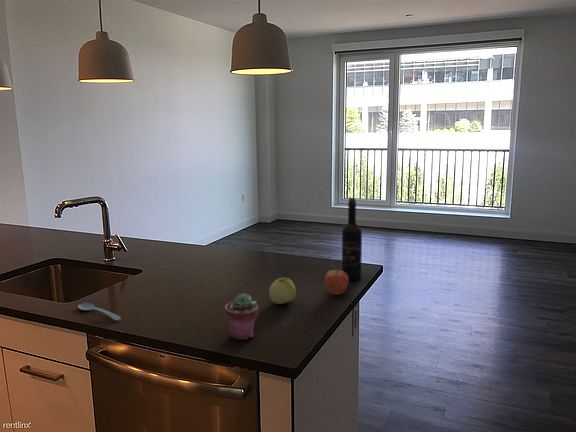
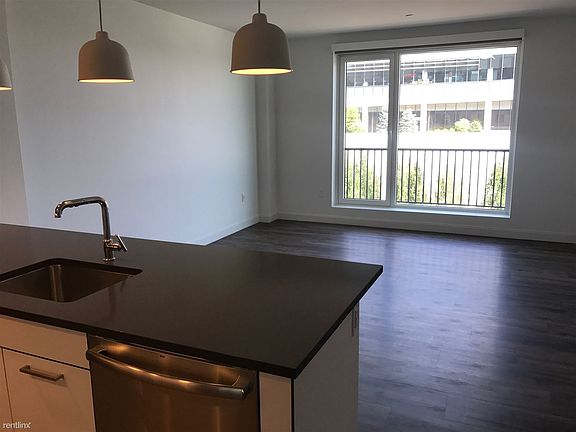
- potted succulent [224,293,259,341]
- apple [268,277,297,305]
- spoon [77,302,122,322]
- fruit [324,264,349,296]
- wine bottle [341,197,363,281]
